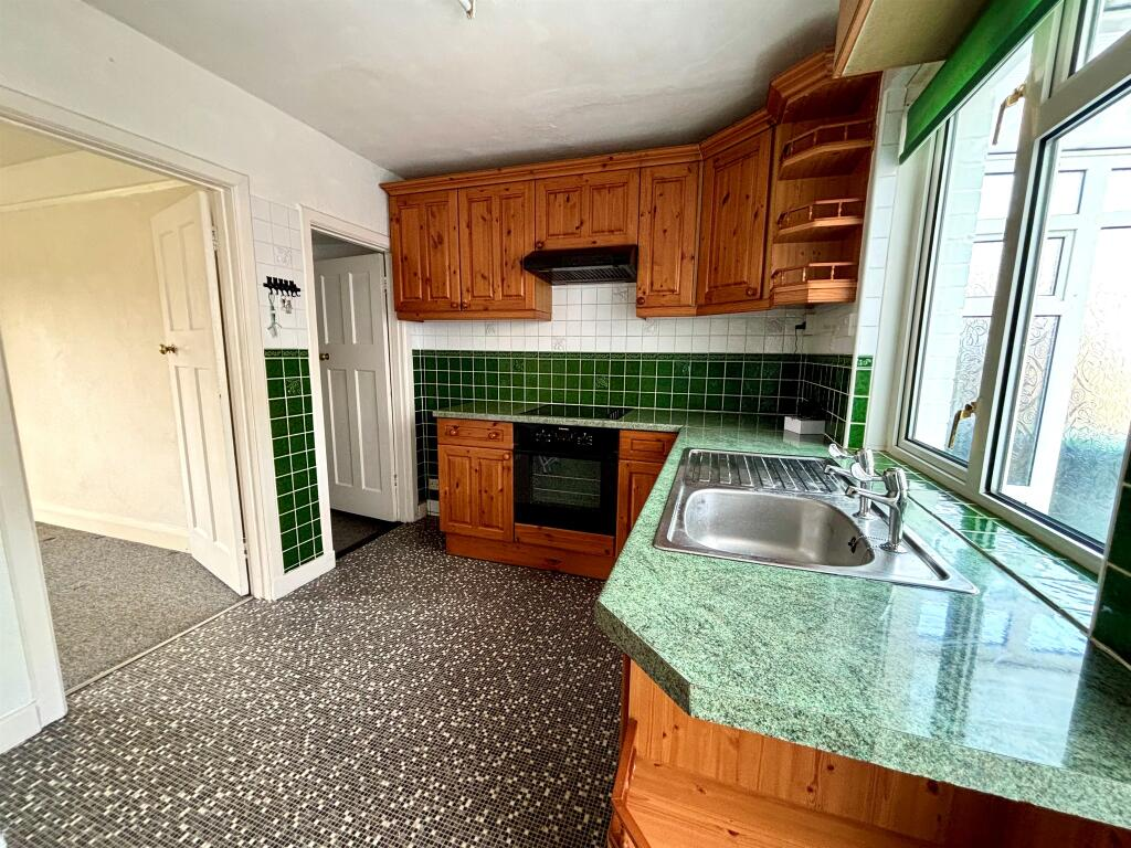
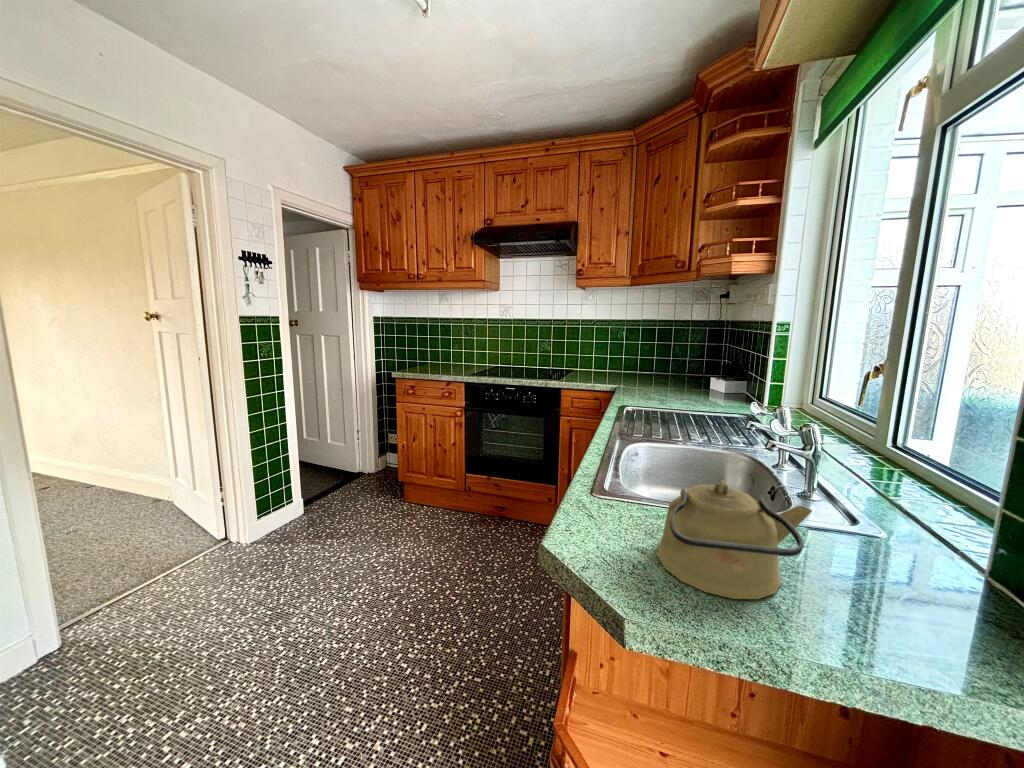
+ kettle [656,479,813,600]
